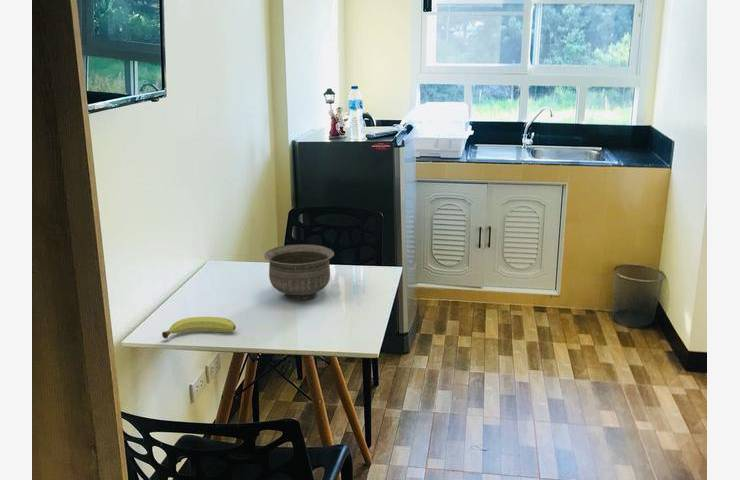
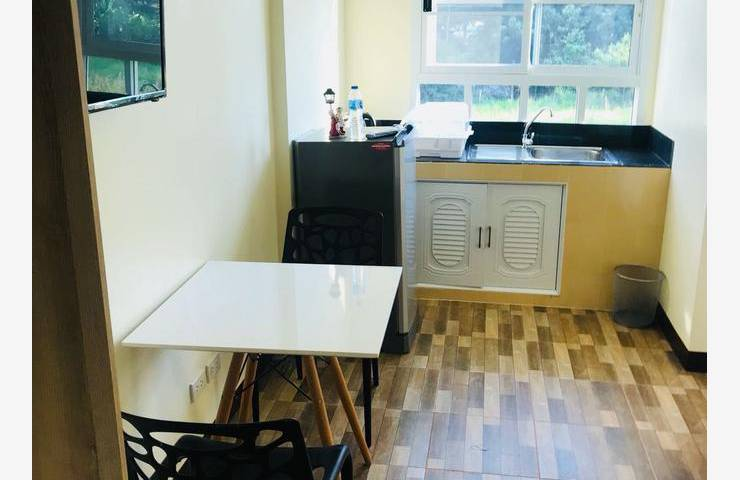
- bowl [263,244,335,301]
- fruit [161,316,237,339]
